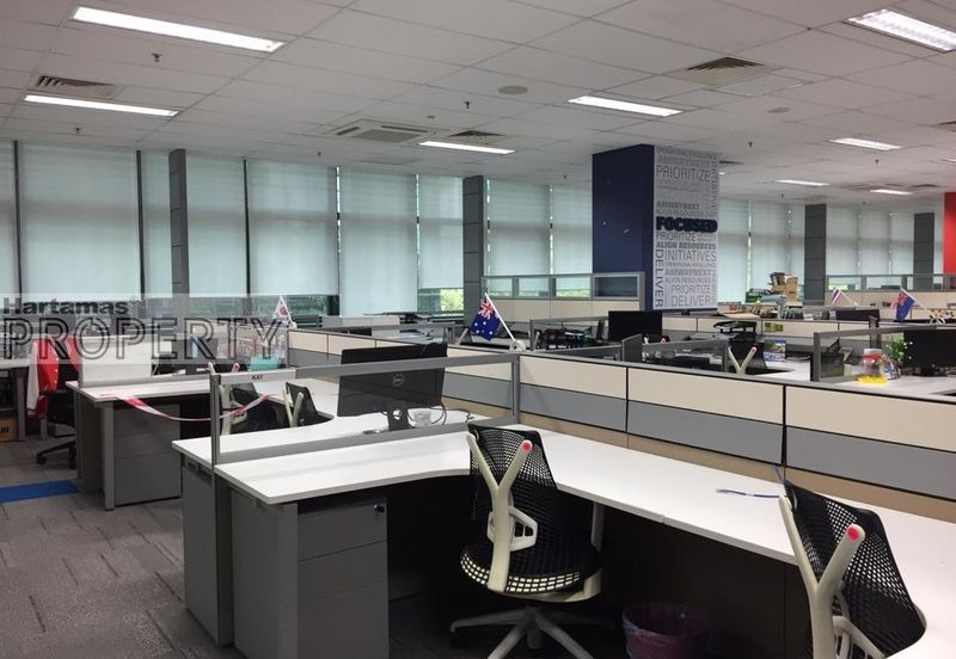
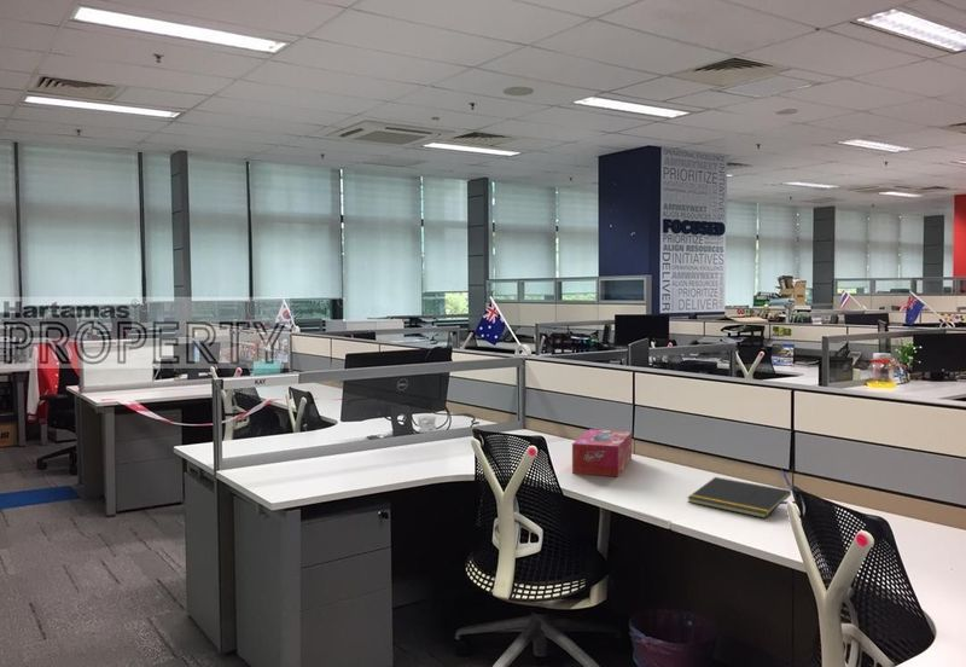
+ notepad [687,476,792,520]
+ tissue box [571,428,633,477]
